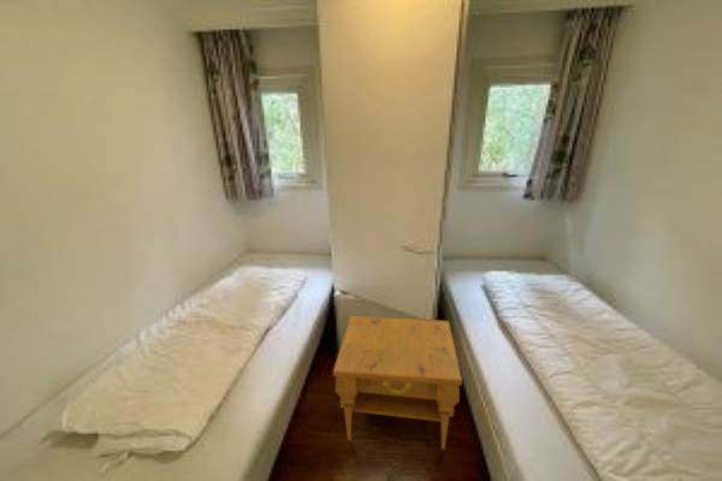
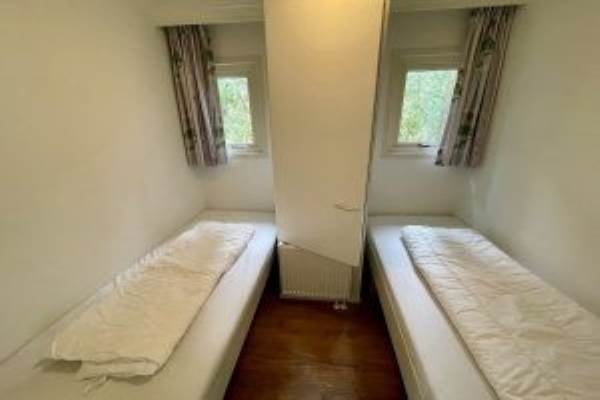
- nightstand [332,315,463,451]
